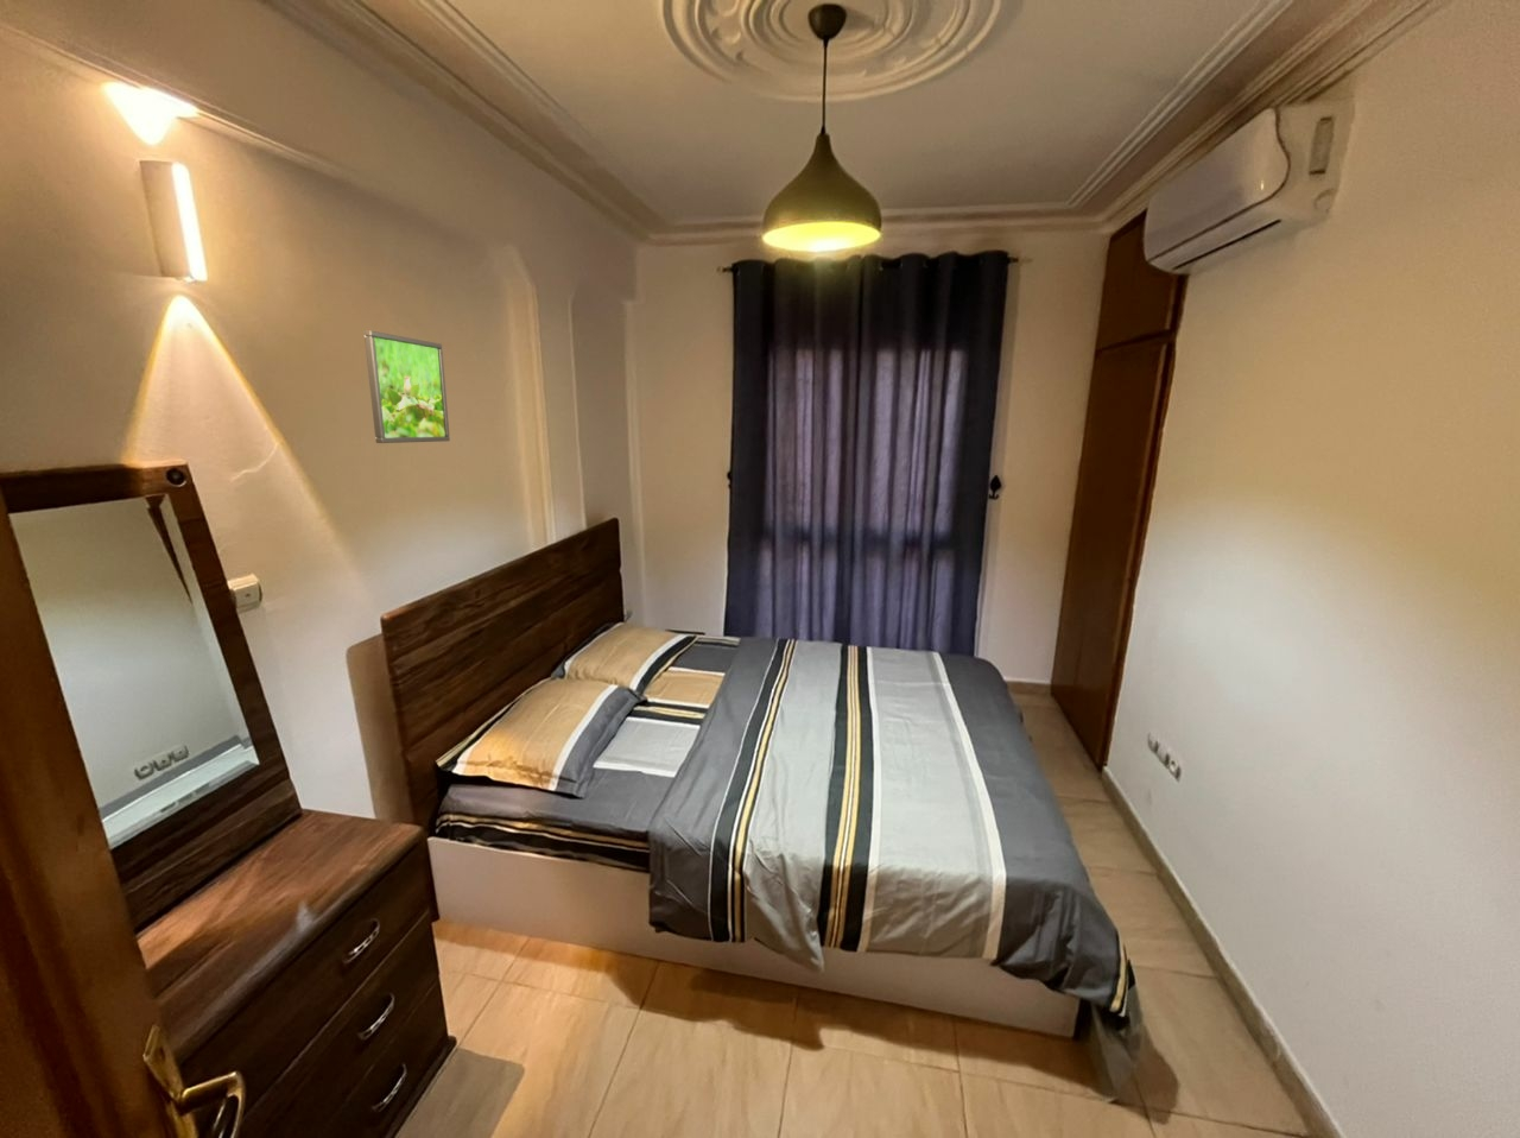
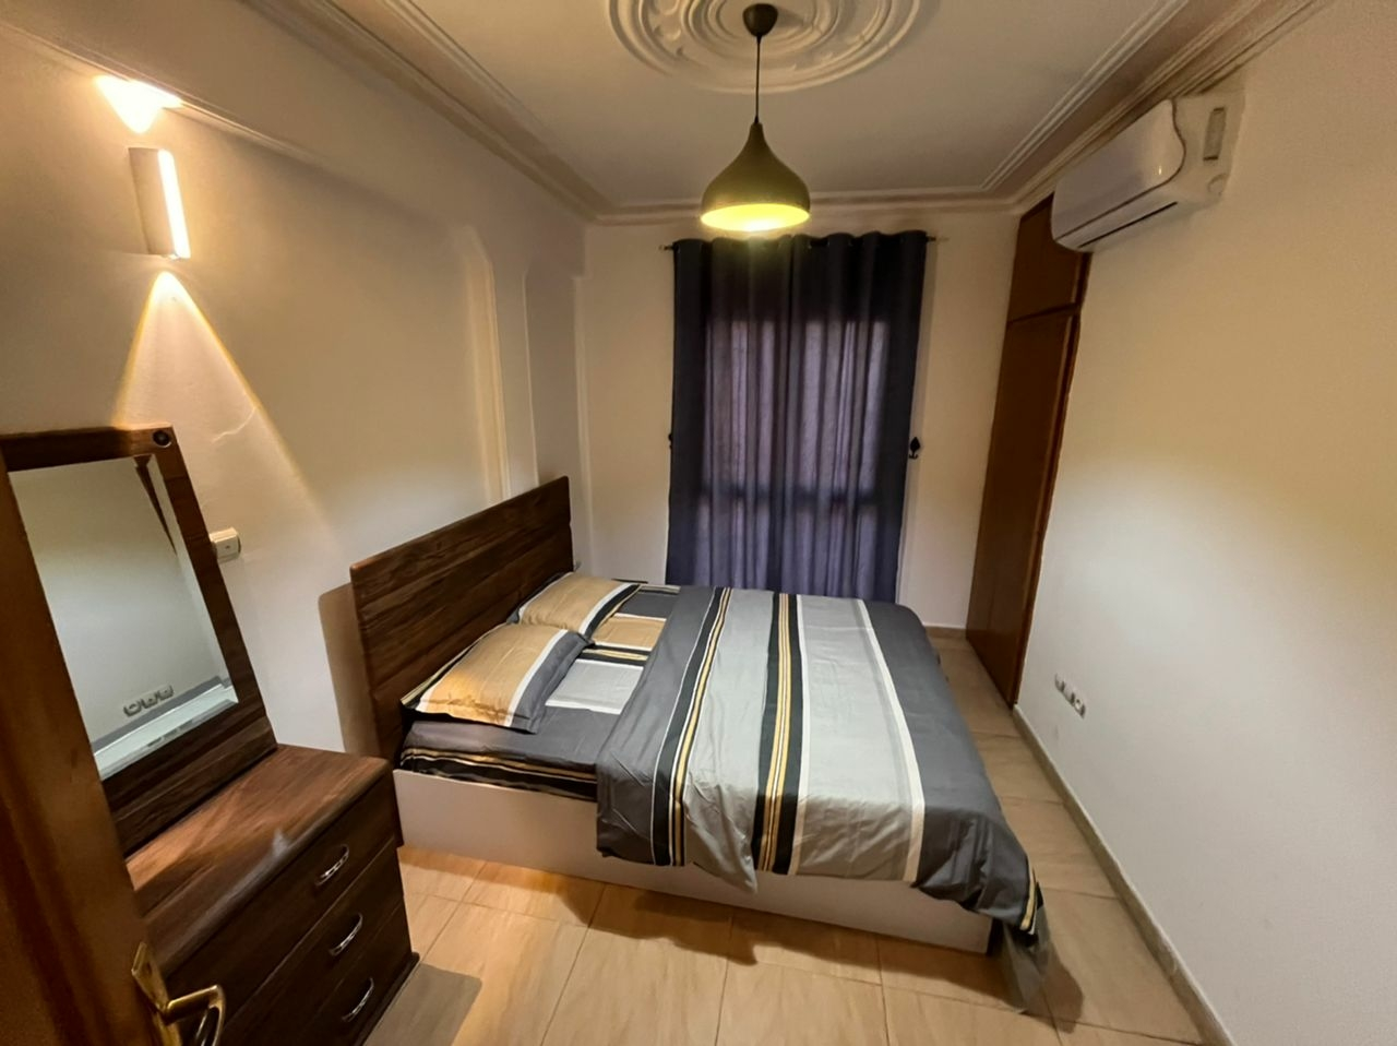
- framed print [363,329,452,445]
